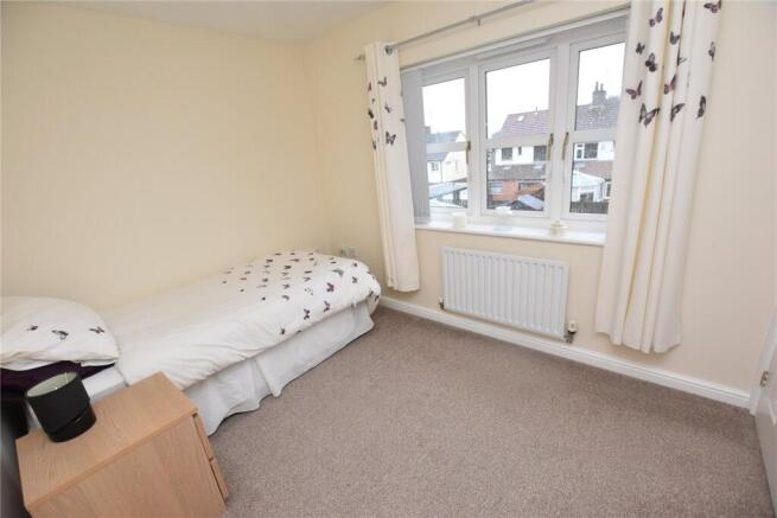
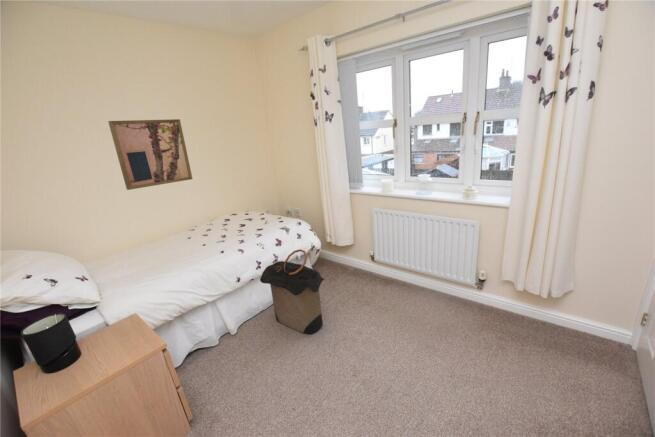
+ laundry hamper [259,248,325,335]
+ wall art [107,118,193,191]
